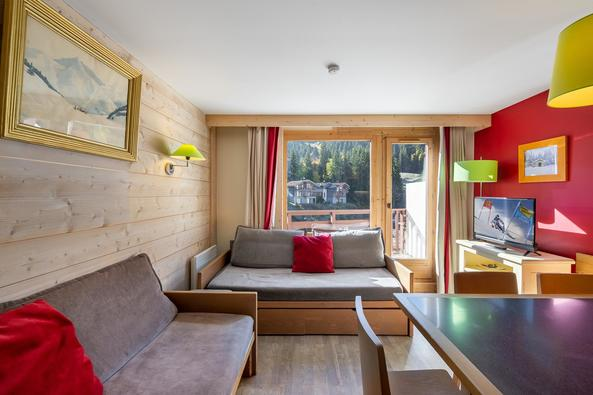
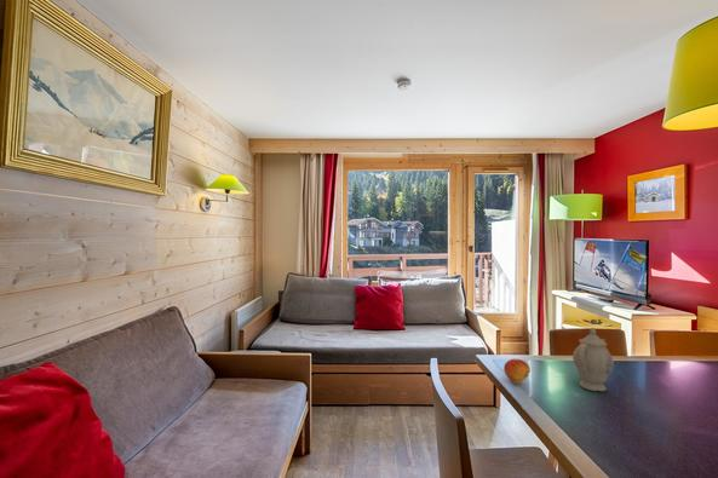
+ fruit [502,358,532,385]
+ chinaware [571,327,615,392]
